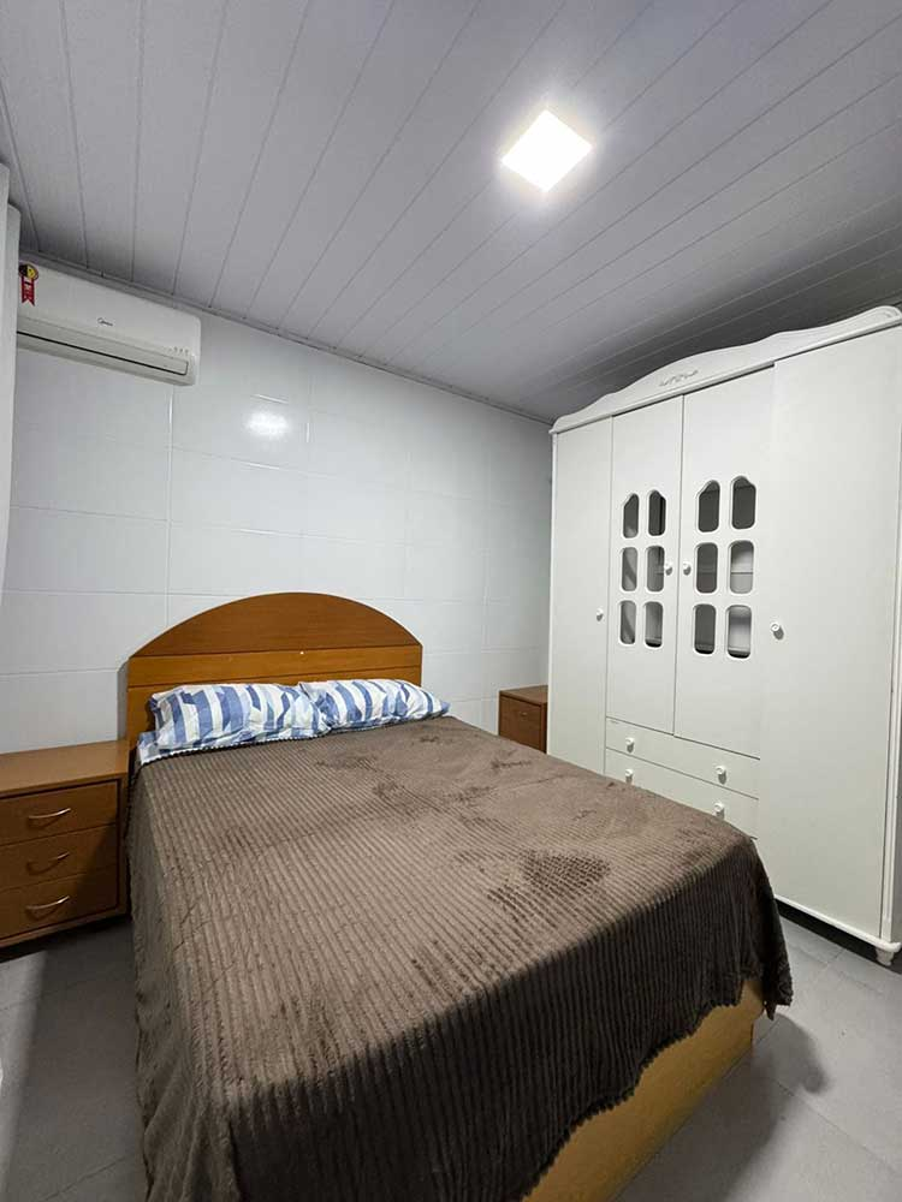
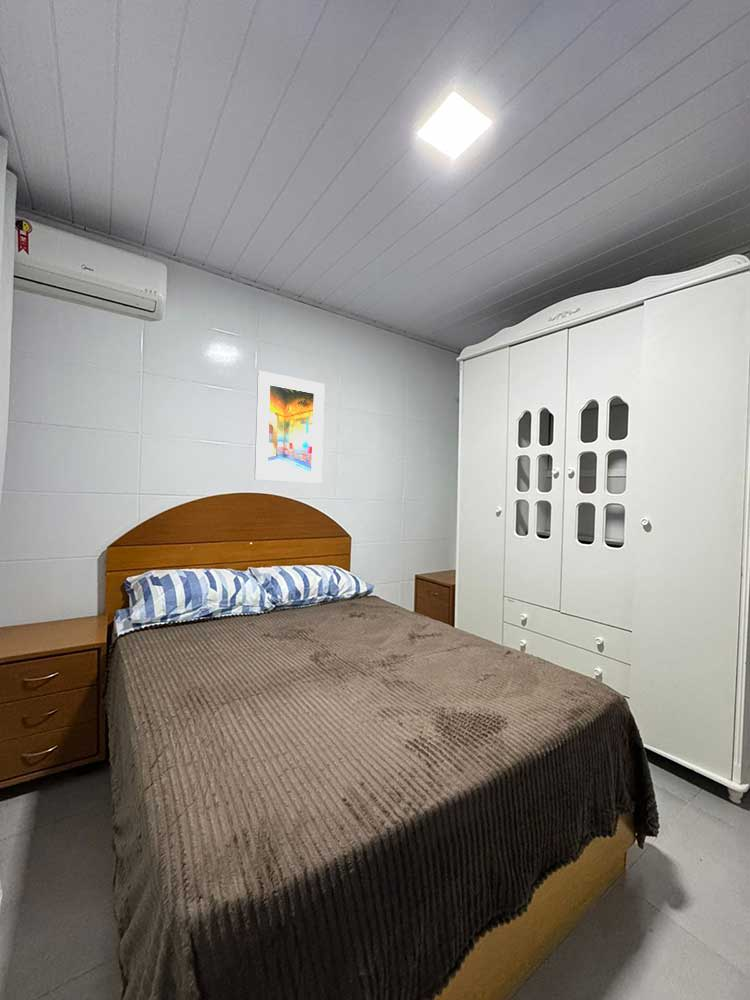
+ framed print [253,370,326,484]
